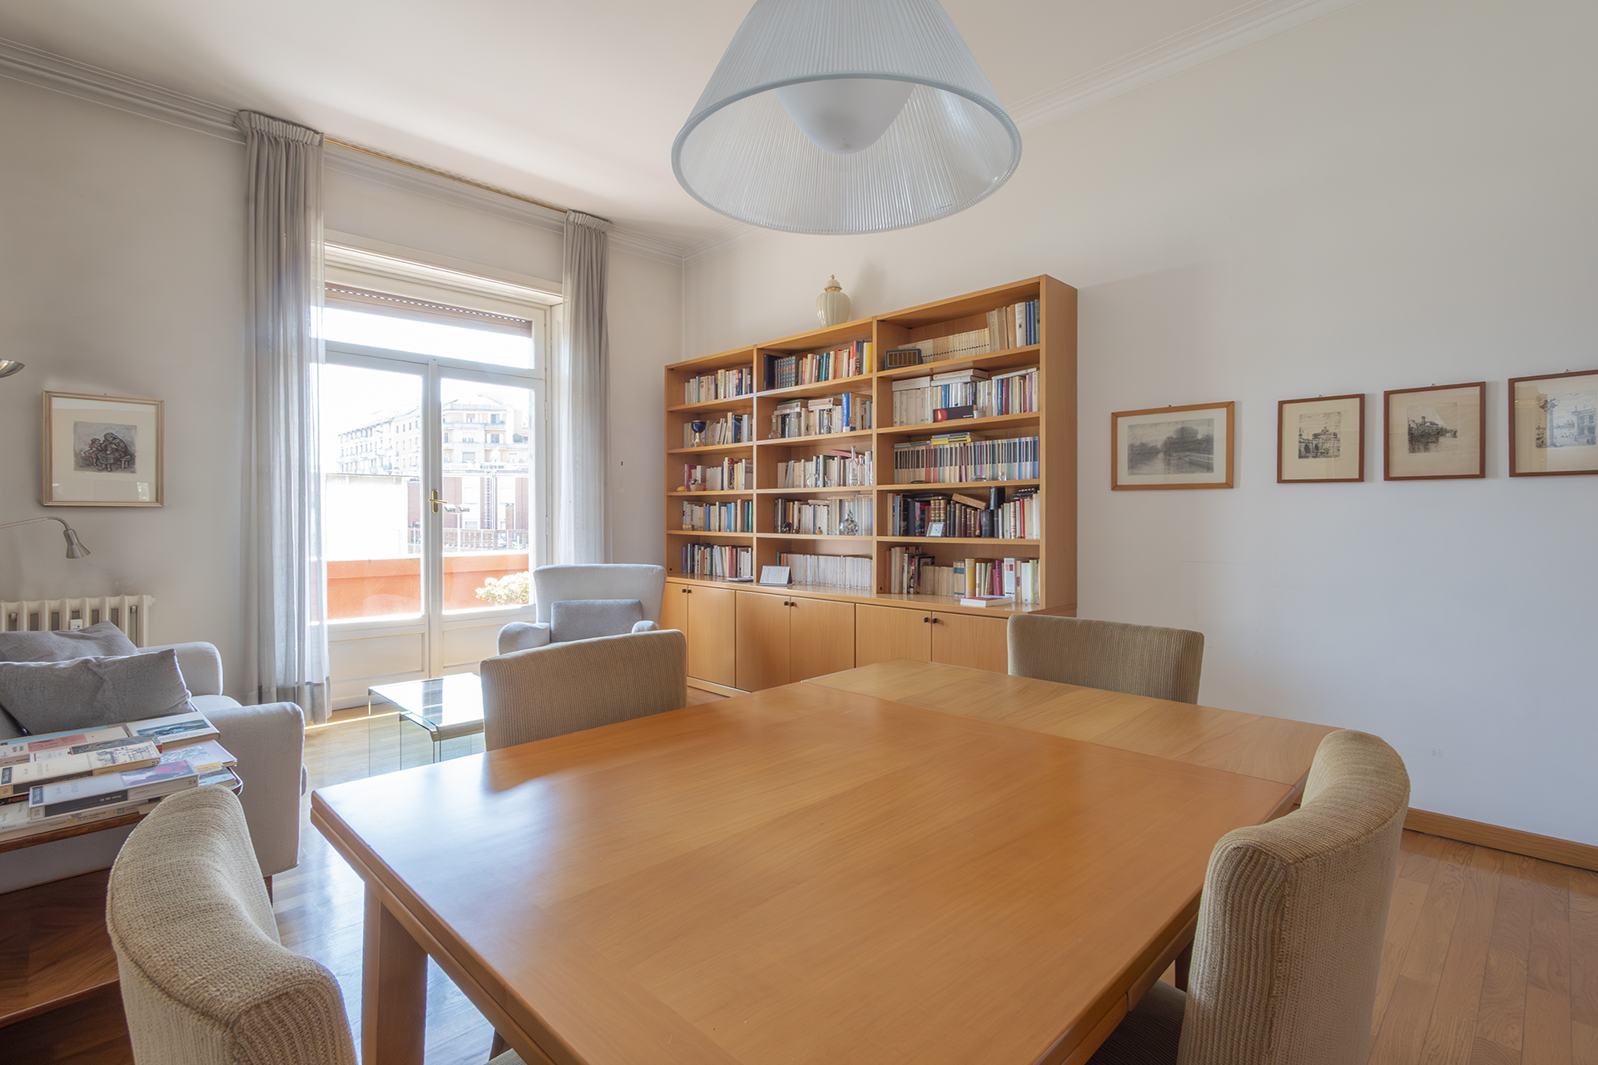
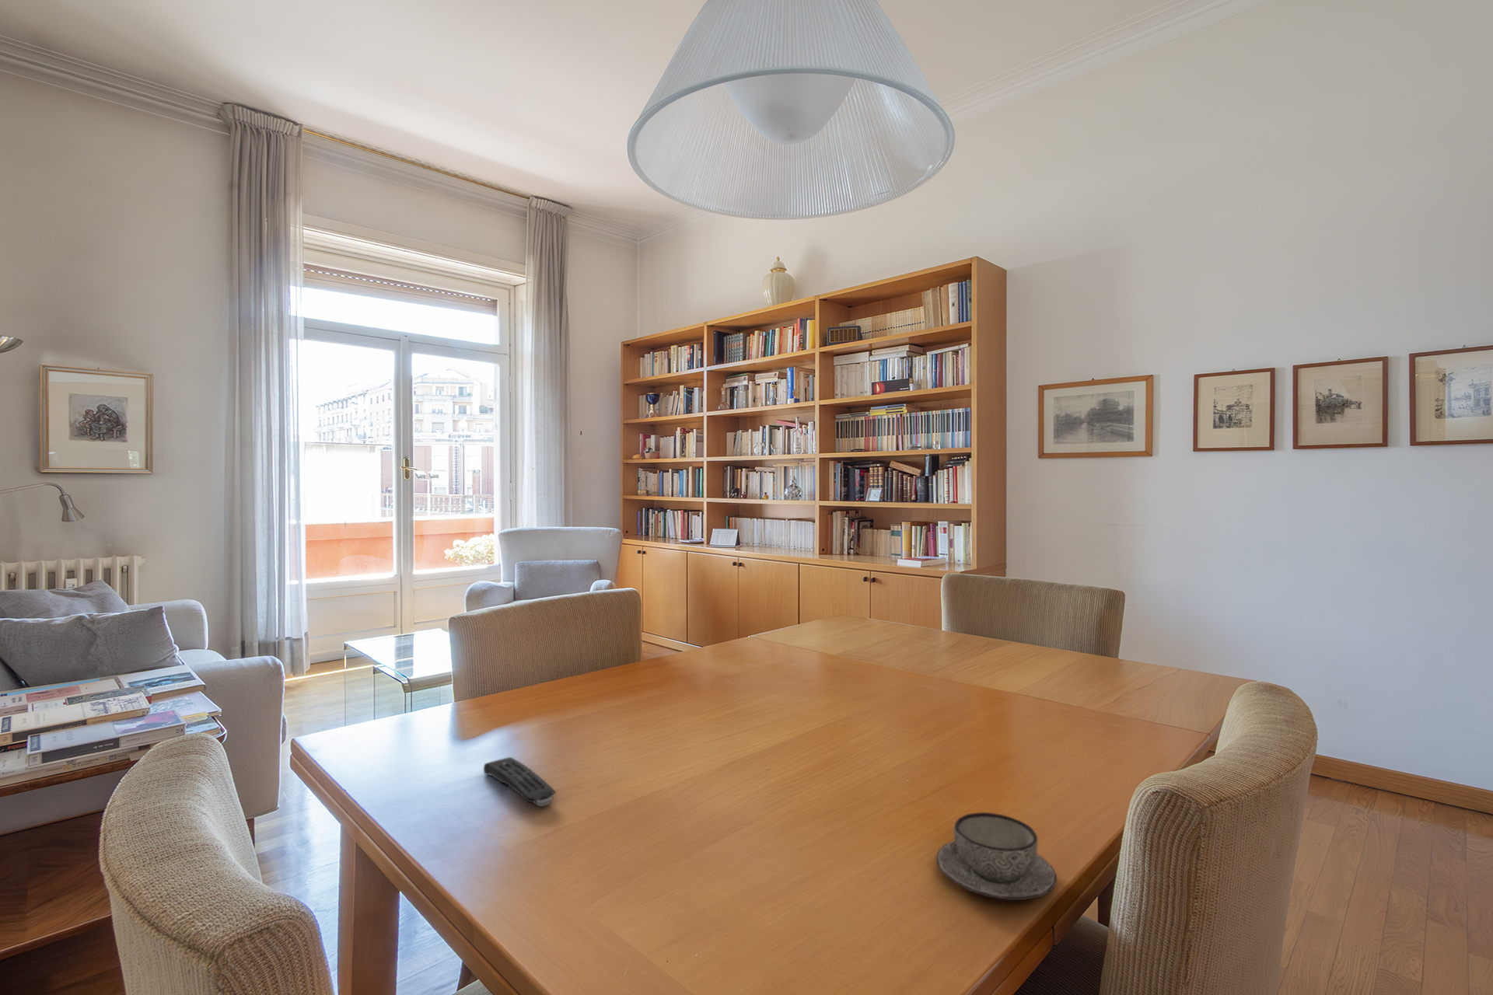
+ remote control [483,756,555,807]
+ teacup [935,812,1058,901]
